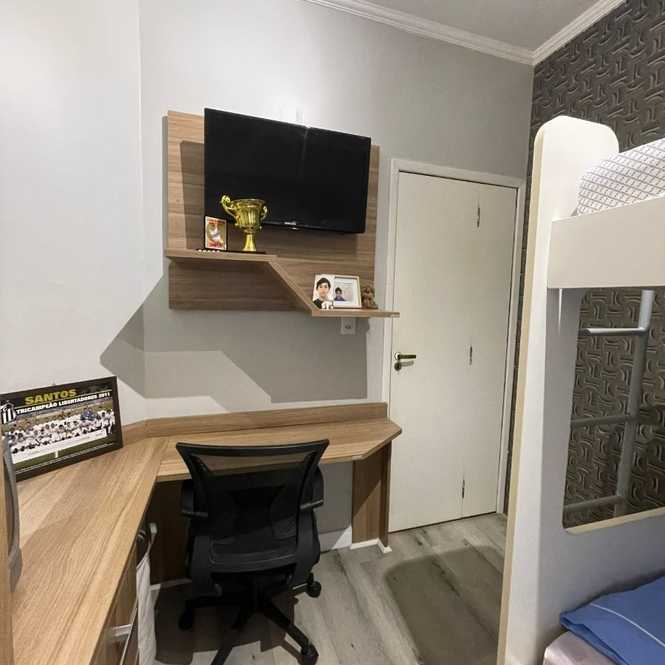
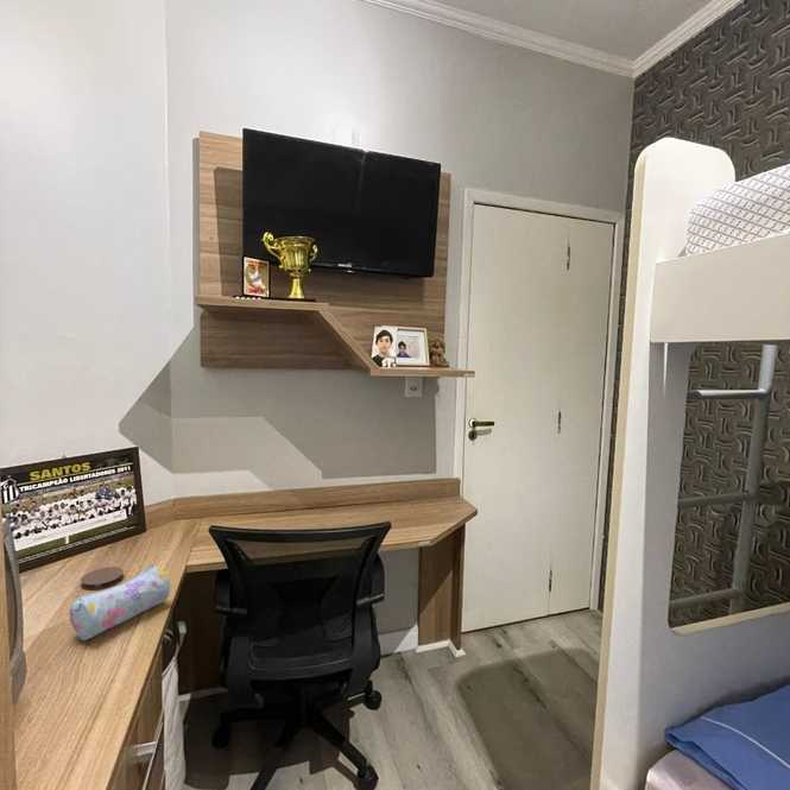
+ coaster [80,565,125,590]
+ pencil case [69,564,171,642]
